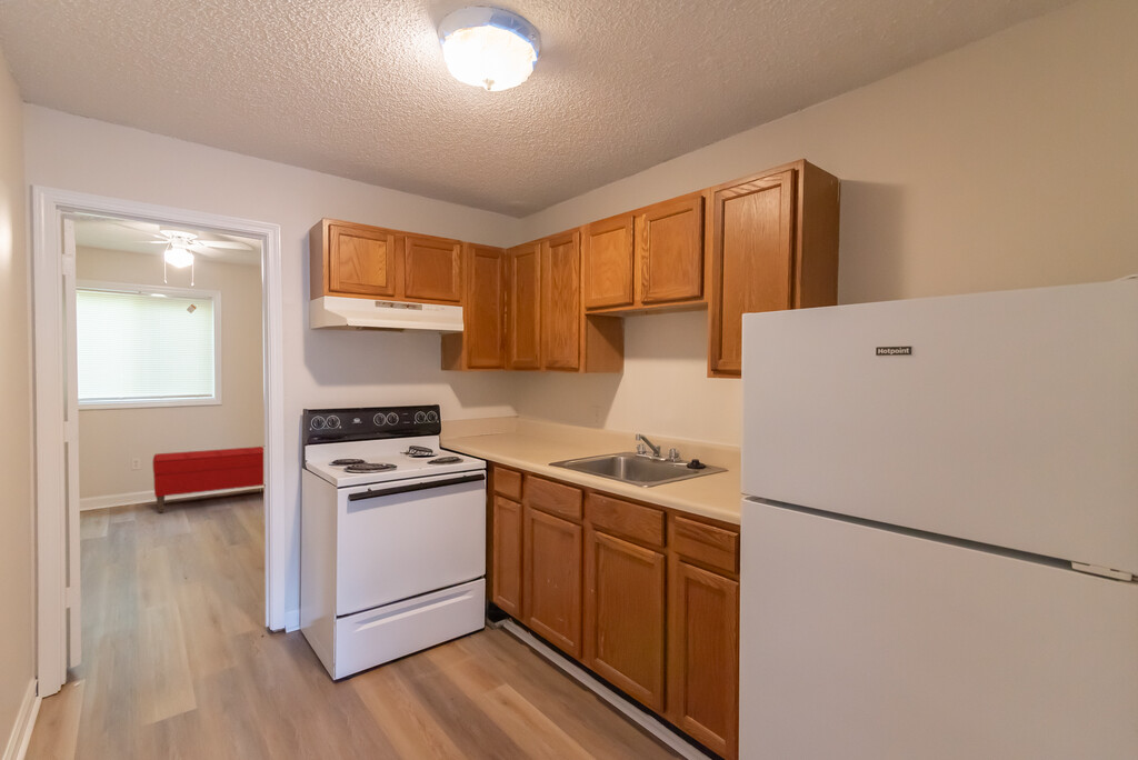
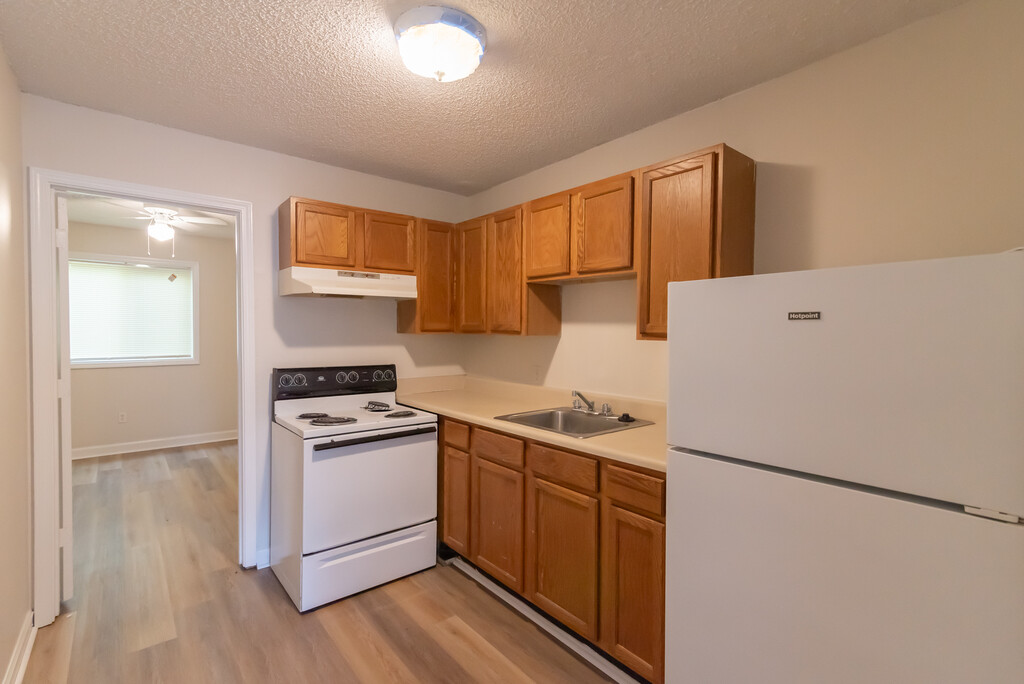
- bench [151,446,264,513]
